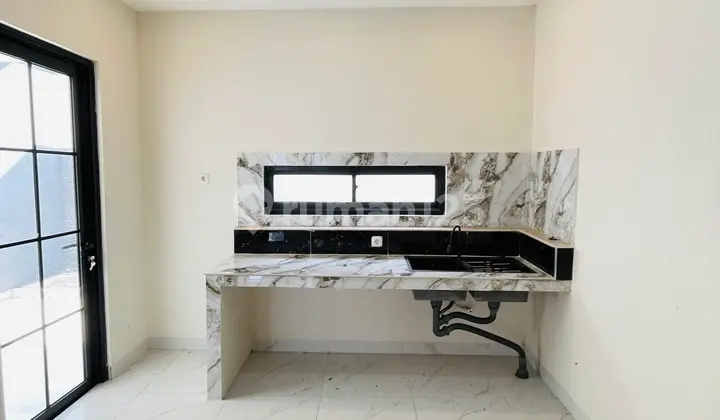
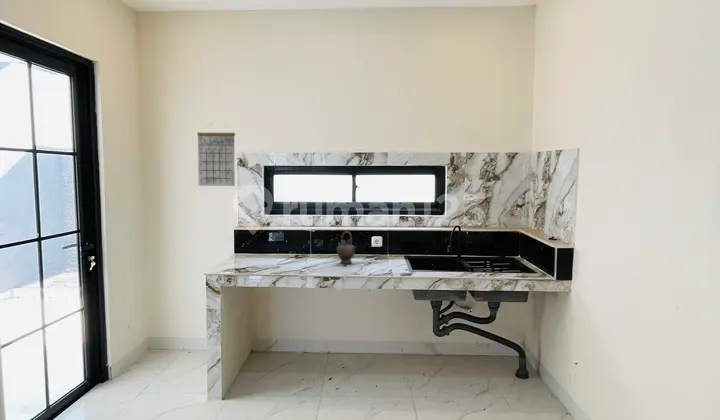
+ calendar [196,123,236,187]
+ teapot [336,230,358,265]
